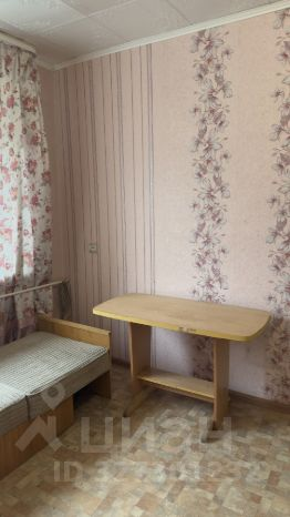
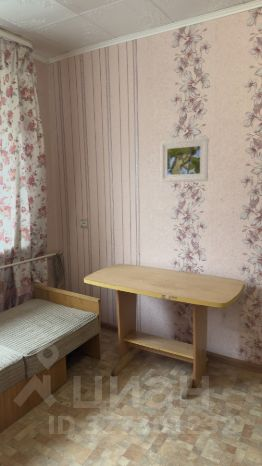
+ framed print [159,137,210,183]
